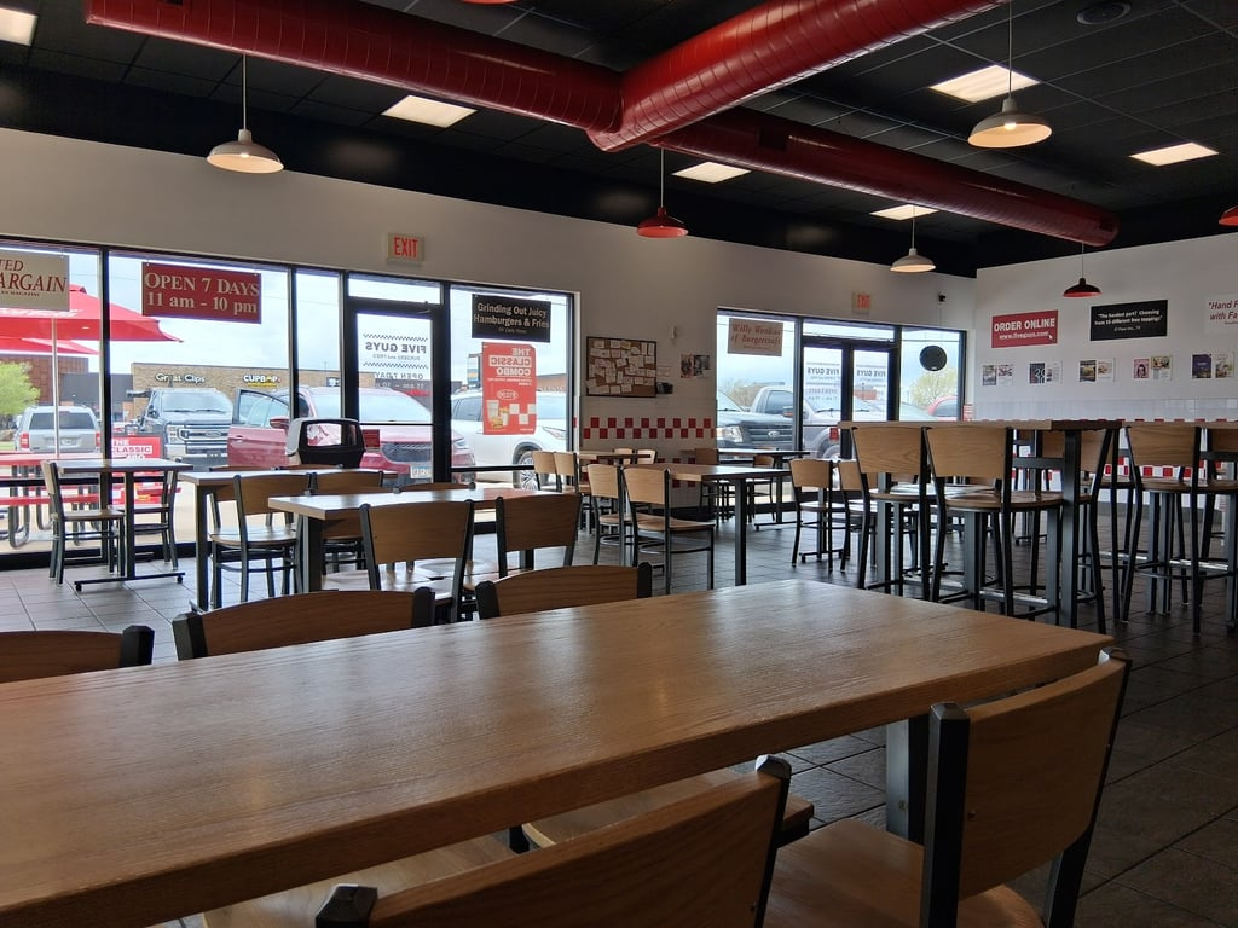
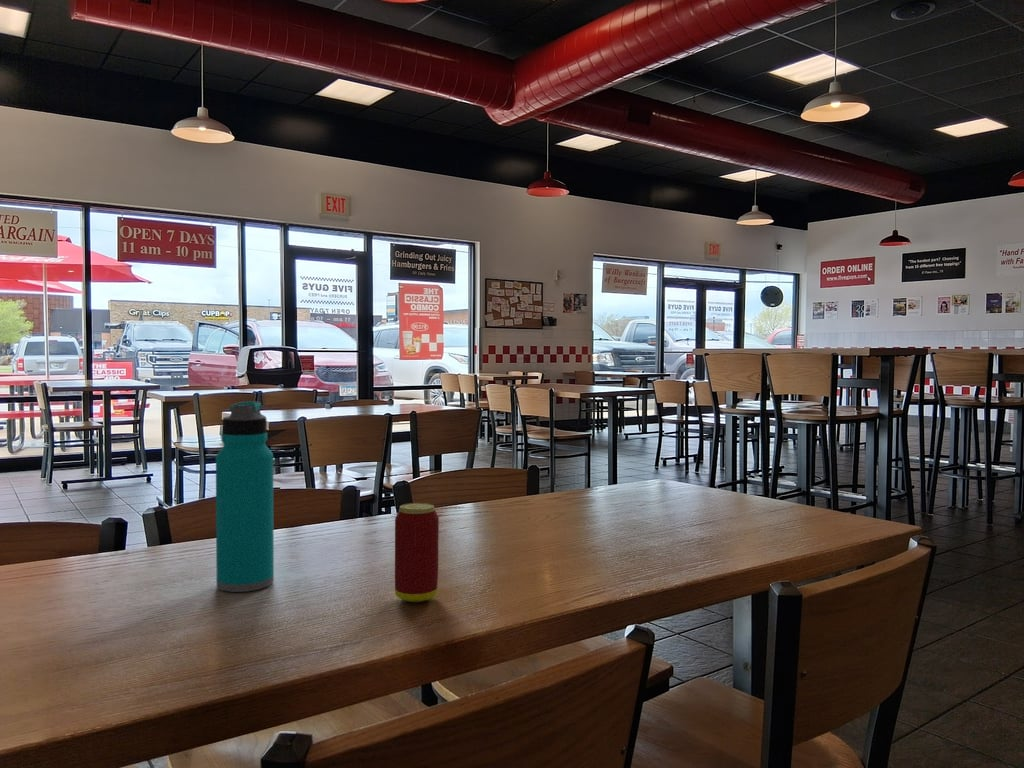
+ beverage can [394,502,440,603]
+ water bottle [215,400,275,593]
